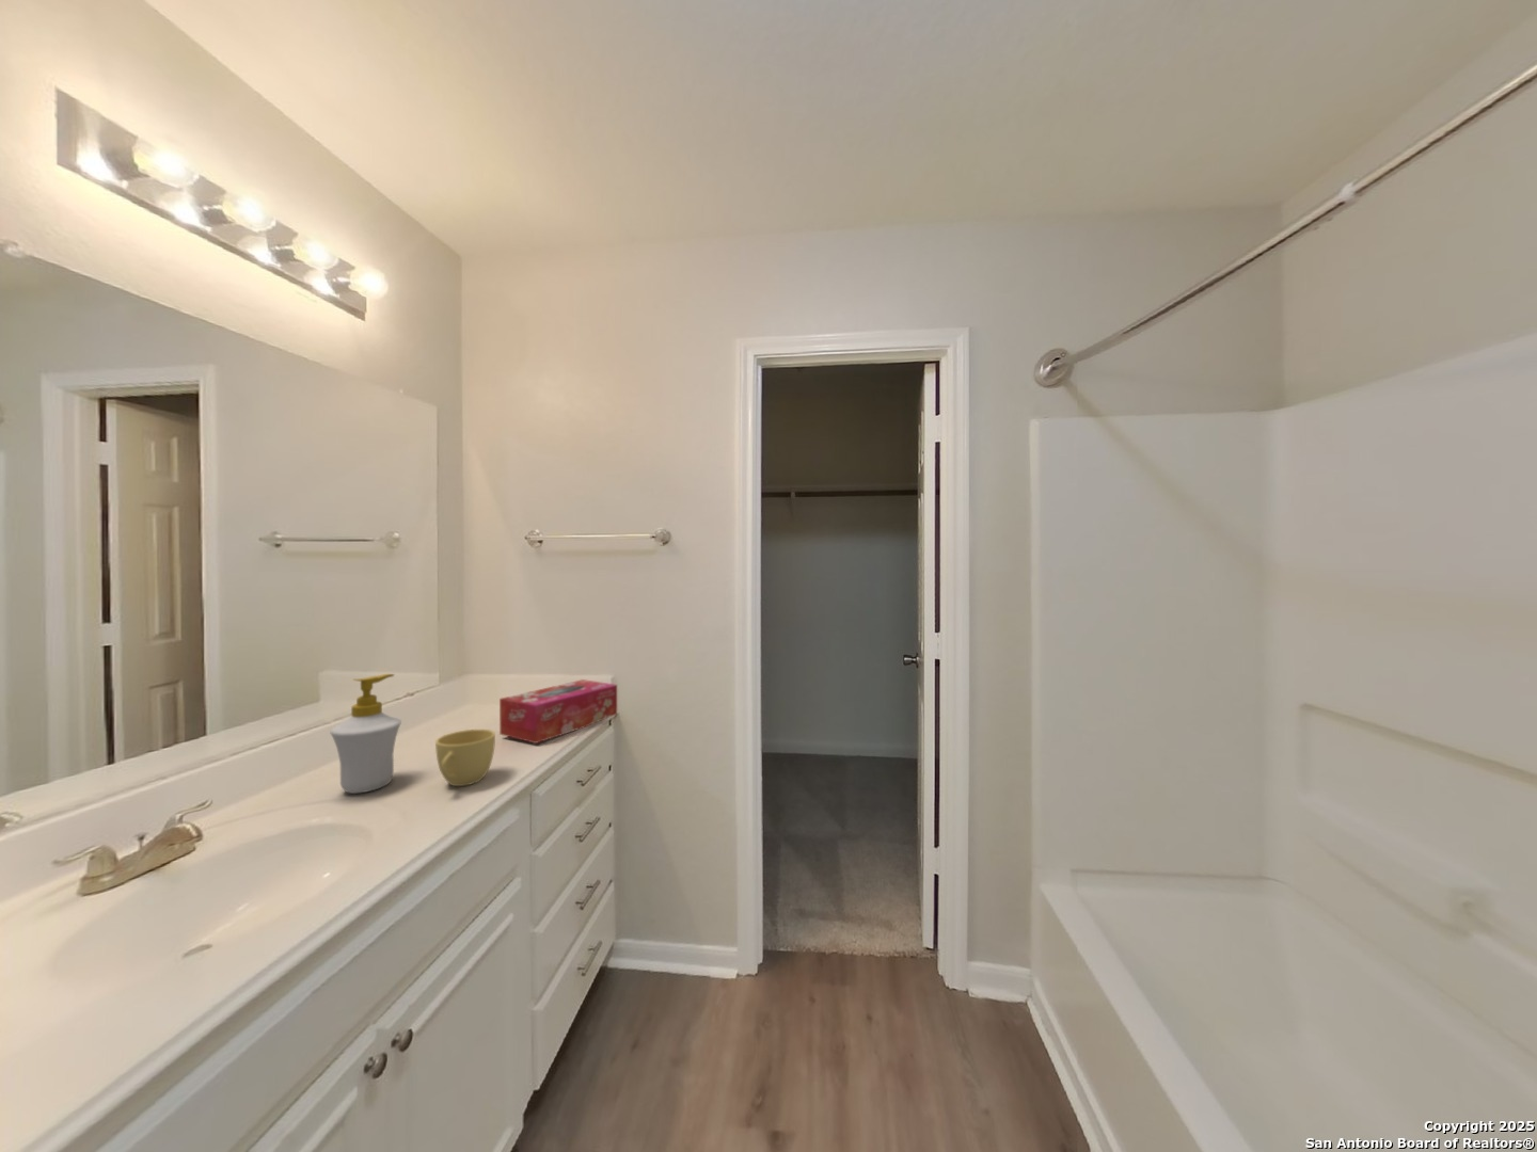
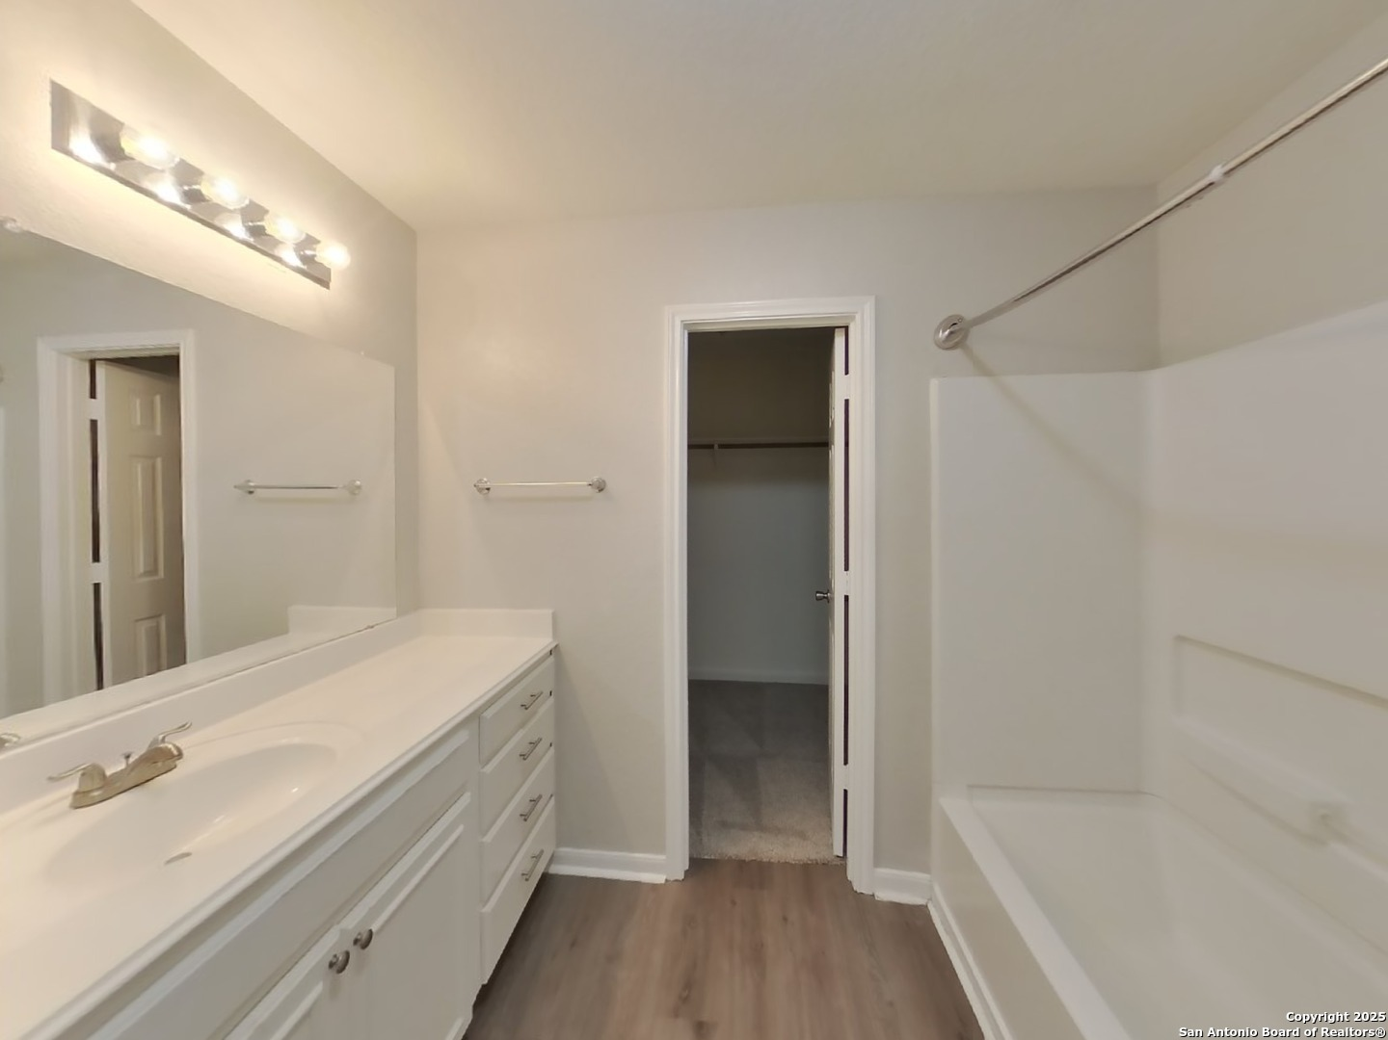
- cup [434,728,496,788]
- tissue box [499,679,618,744]
- soap bottle [330,673,402,795]
